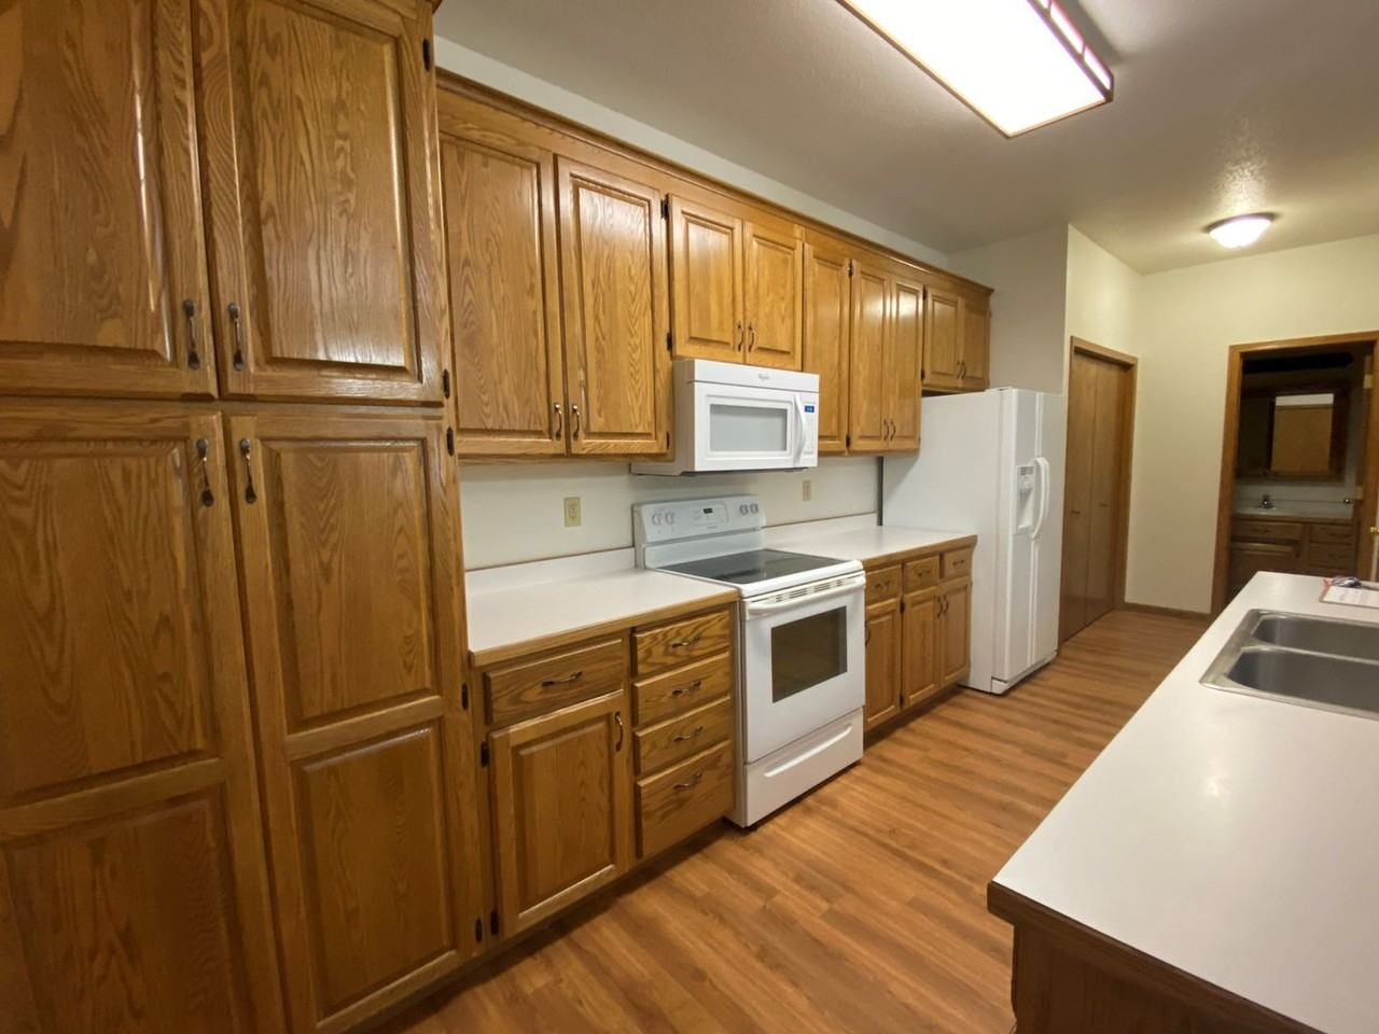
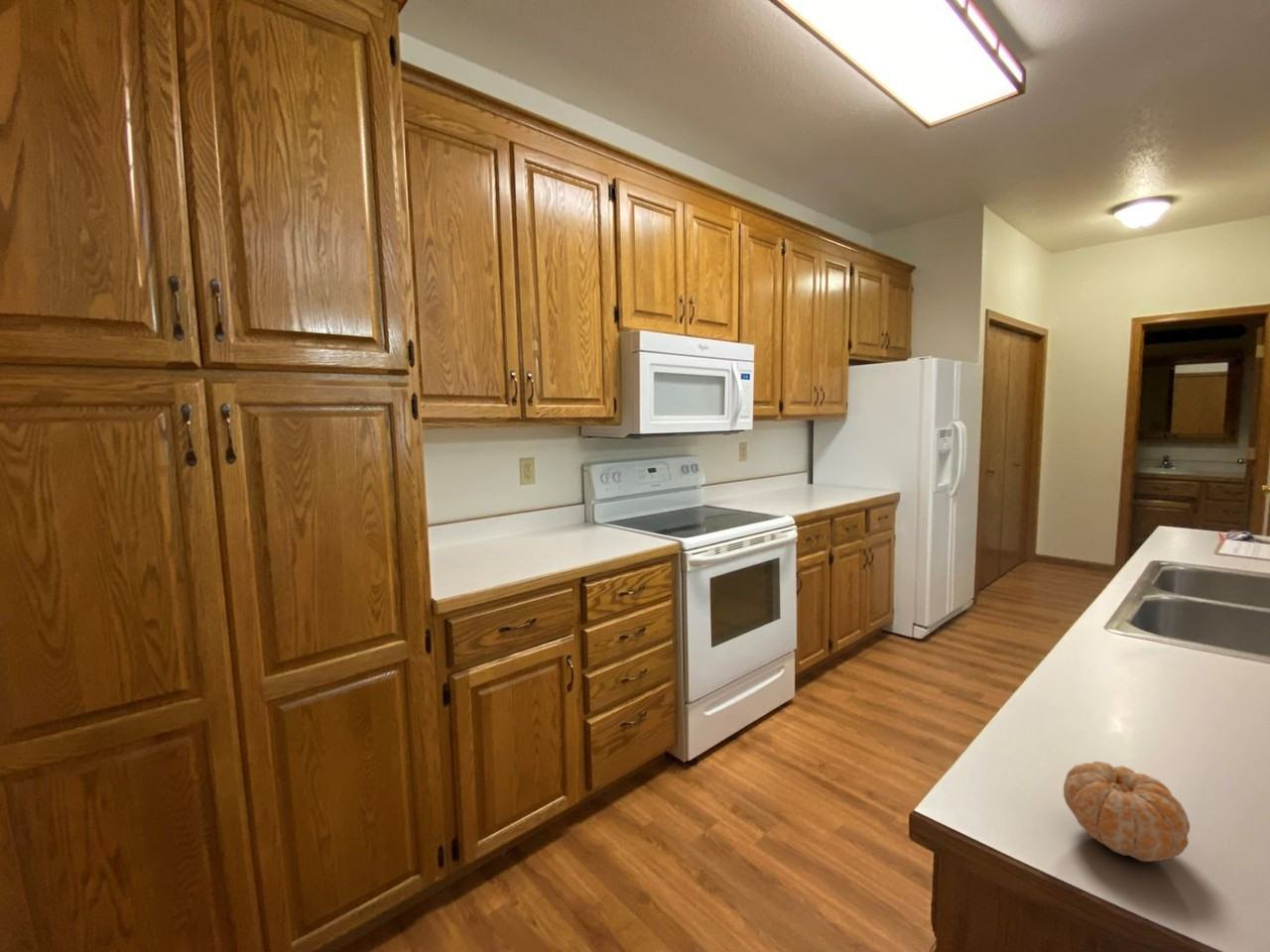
+ fruit [1063,761,1191,863]
